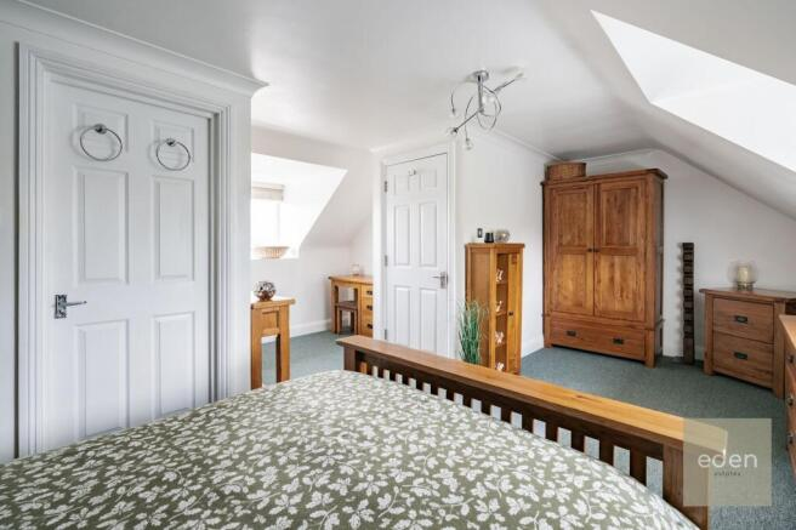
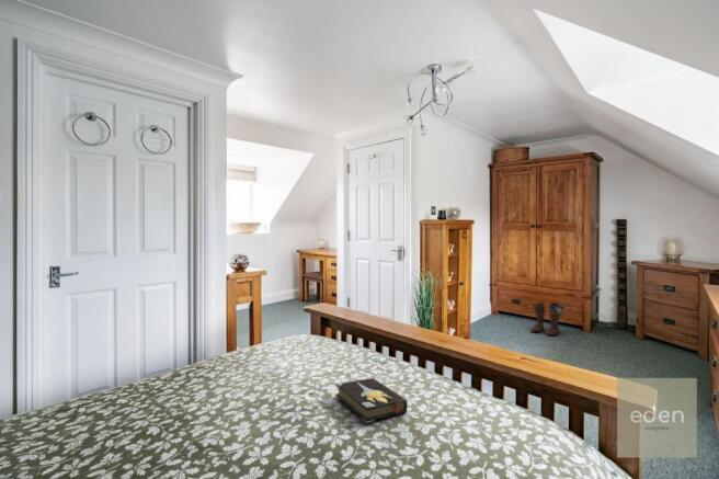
+ hardback book [335,377,408,424]
+ boots [529,301,566,337]
